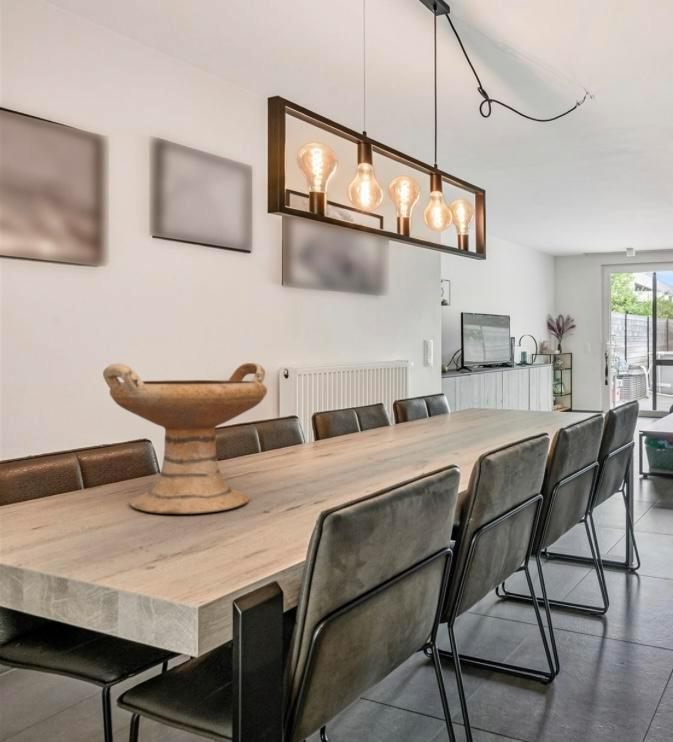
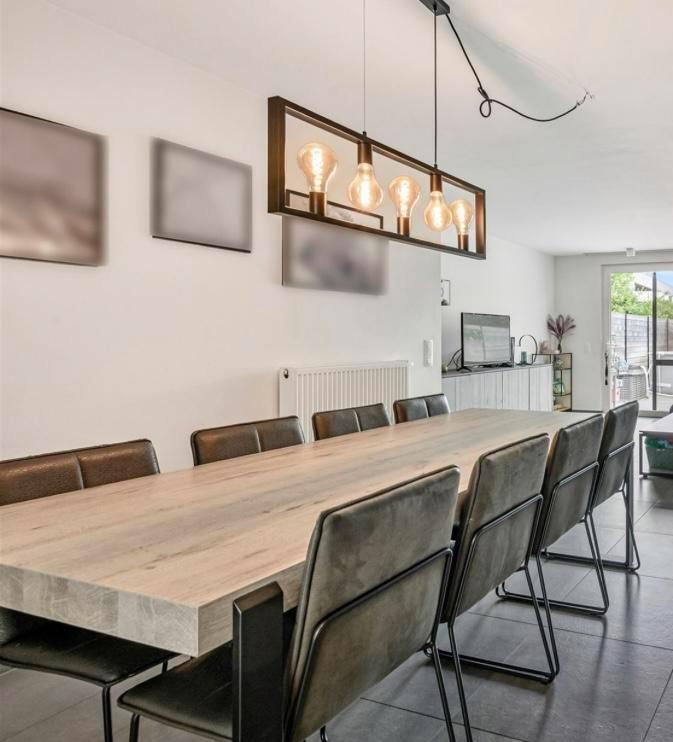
- decorative bowl [102,362,268,515]
